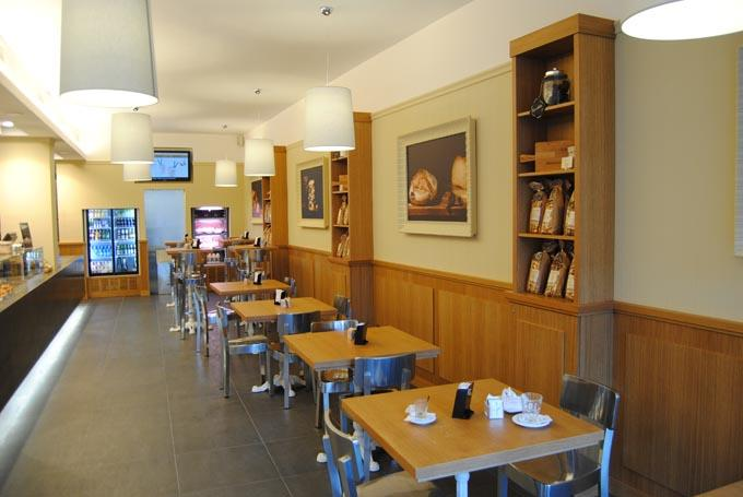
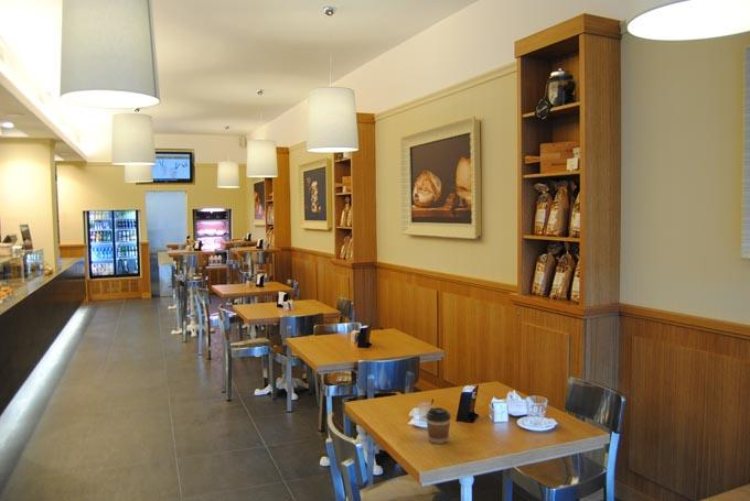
+ coffee cup [425,406,452,445]
